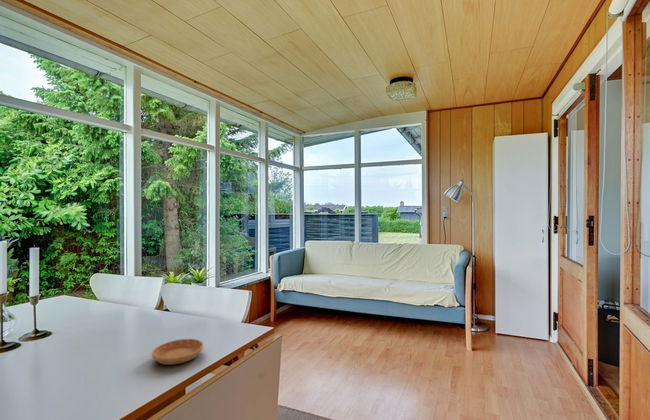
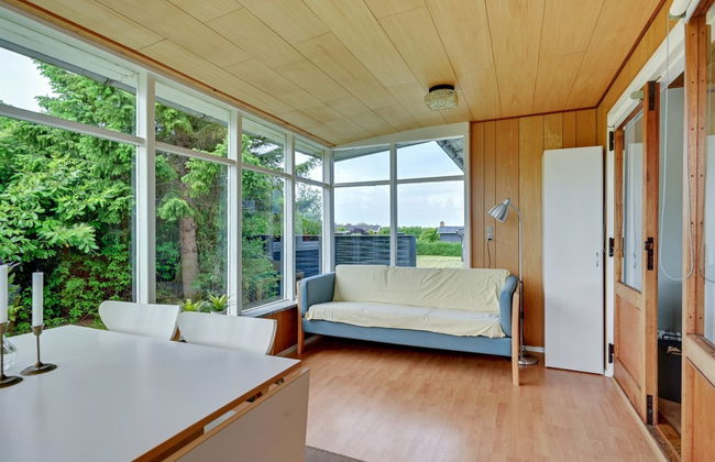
- saucer [151,338,204,366]
